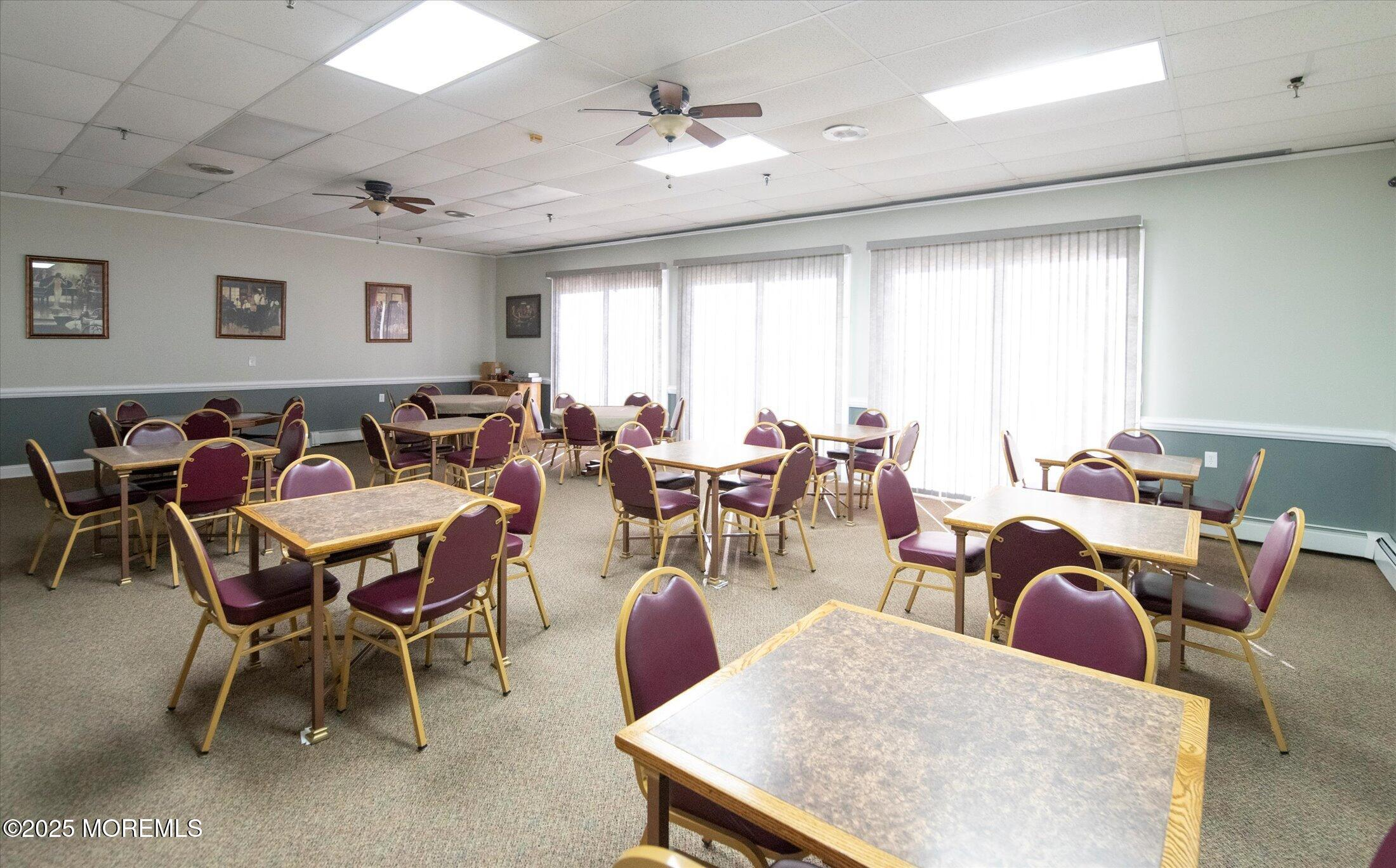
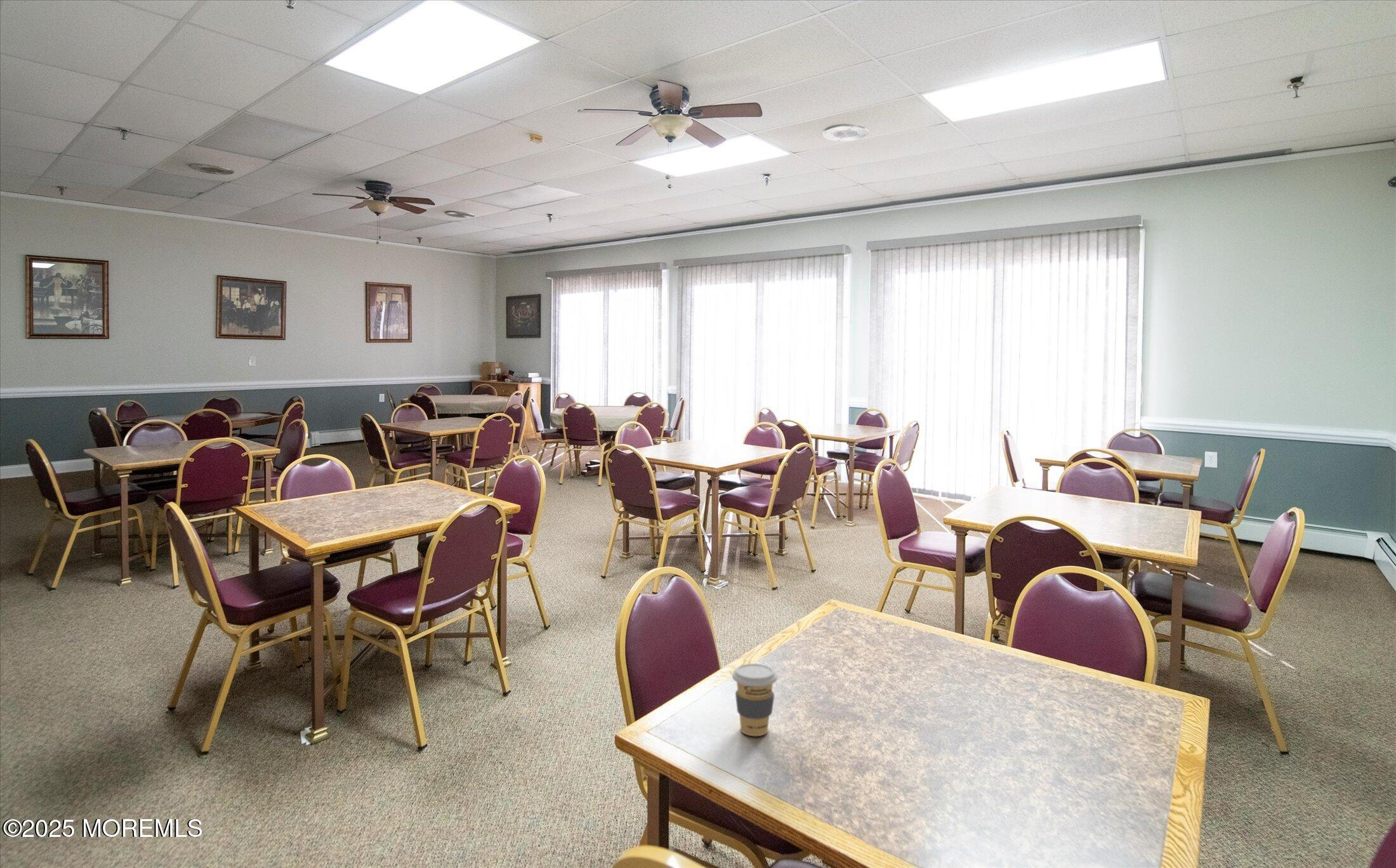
+ coffee cup [732,663,778,737]
